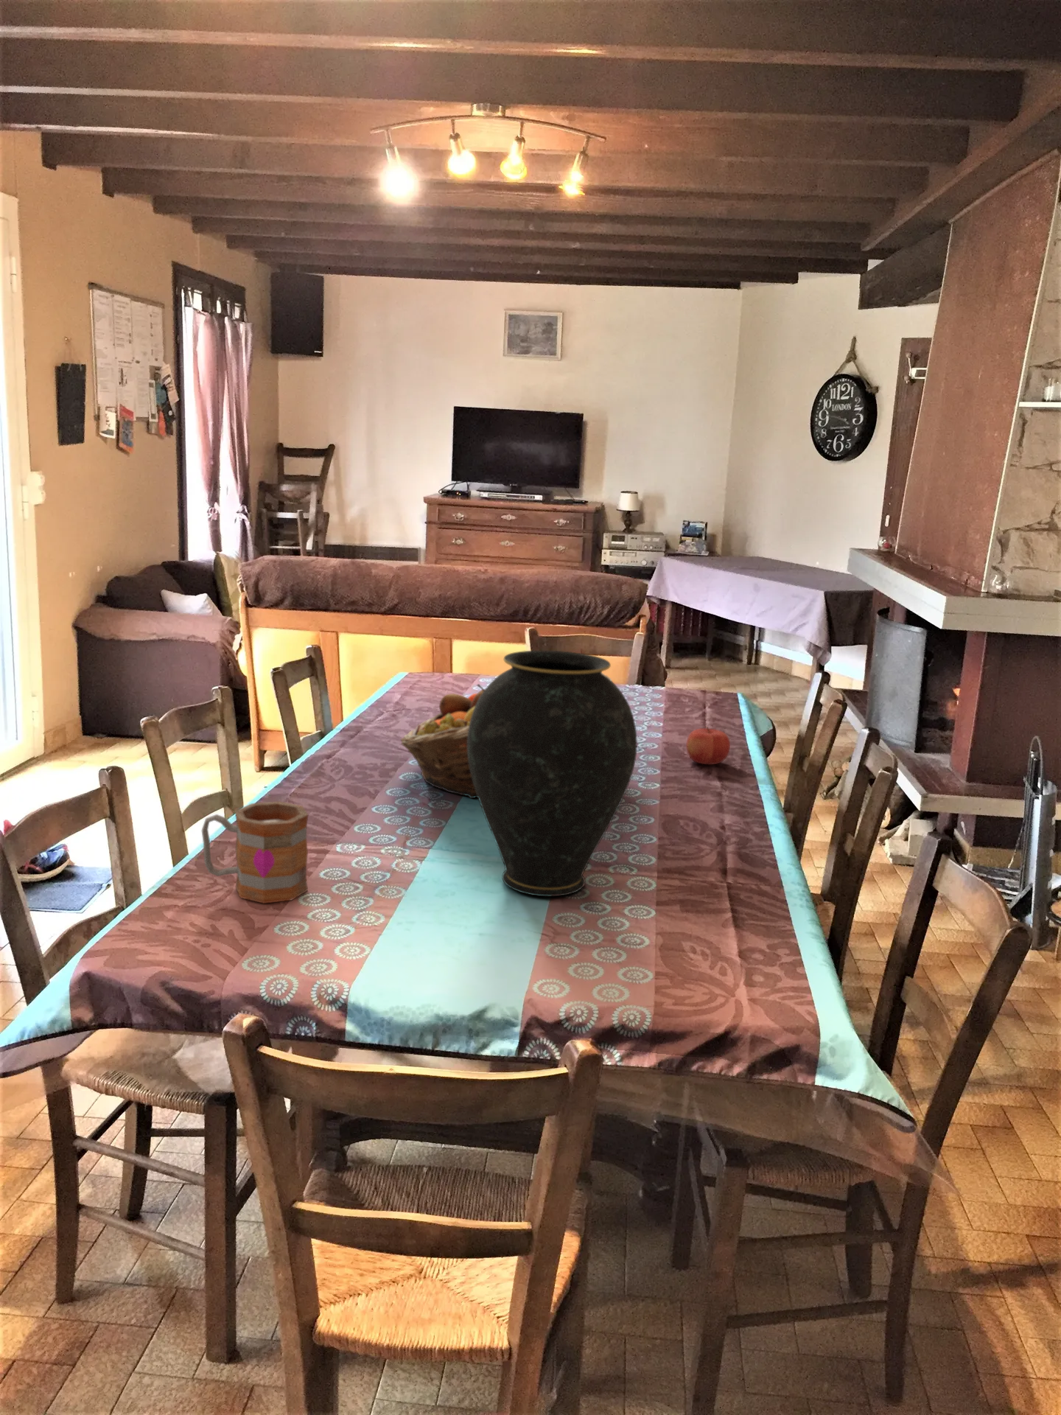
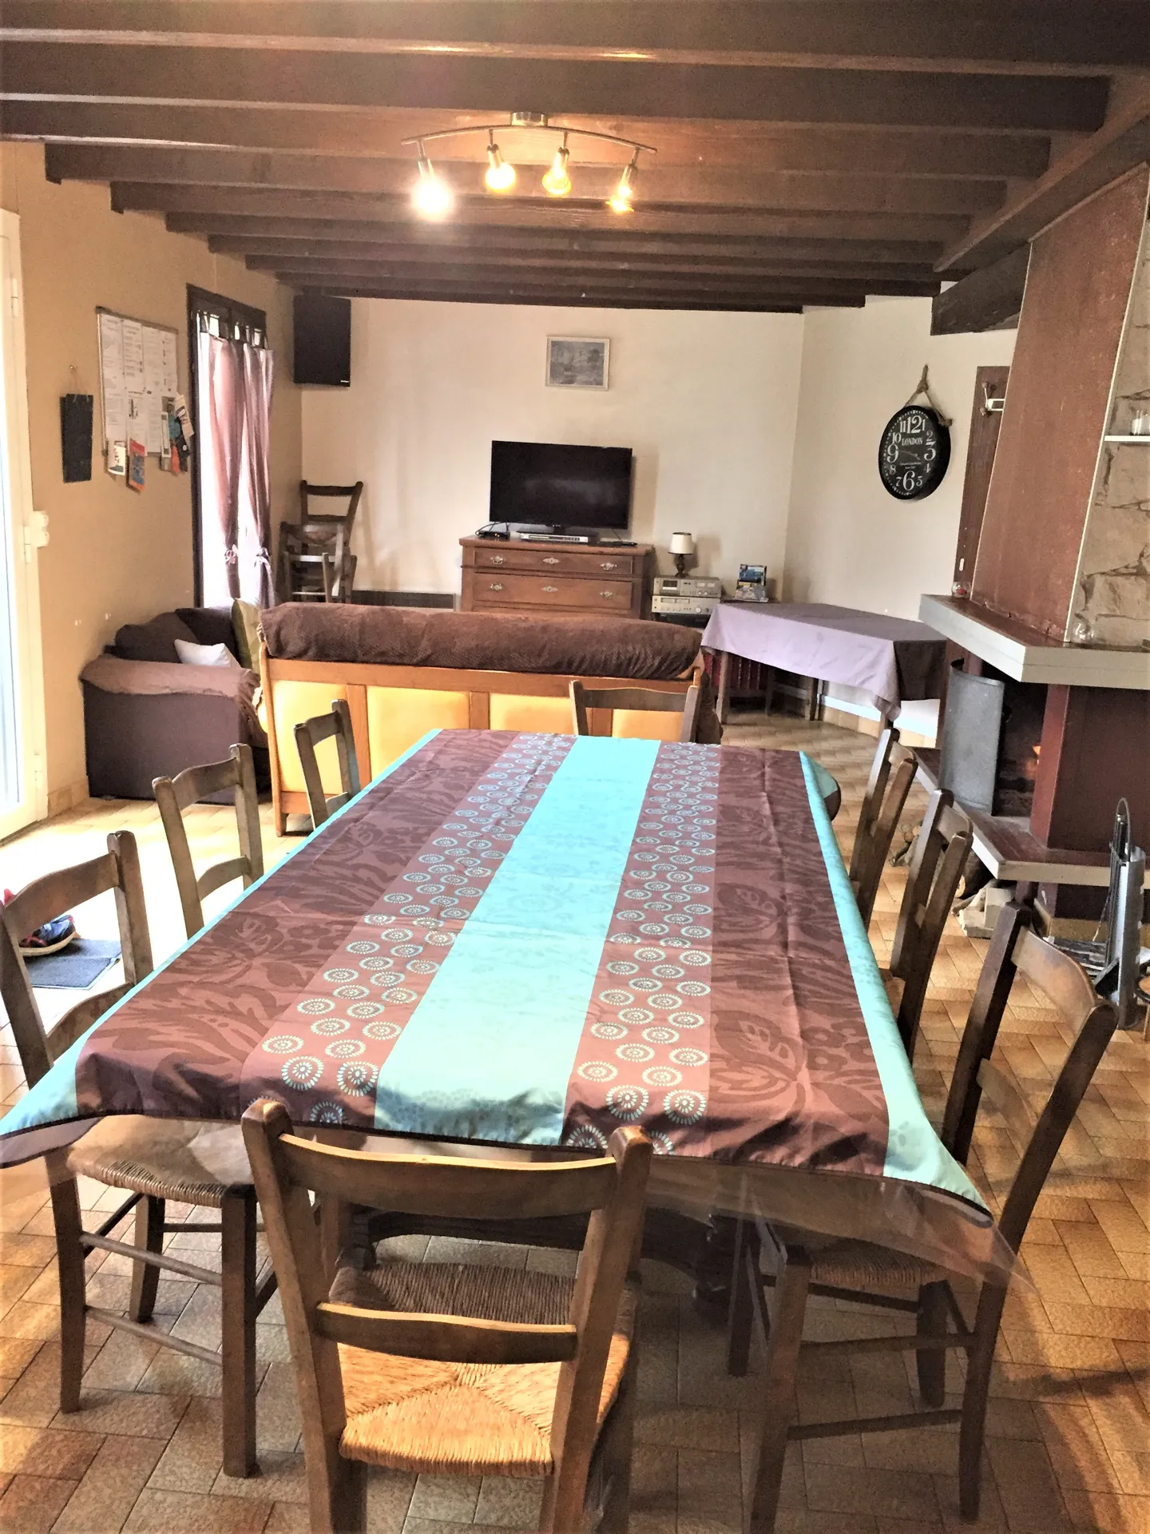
- fruit [685,726,731,765]
- mug [201,800,309,904]
- vase [467,650,639,897]
- fruit basket [400,672,613,799]
